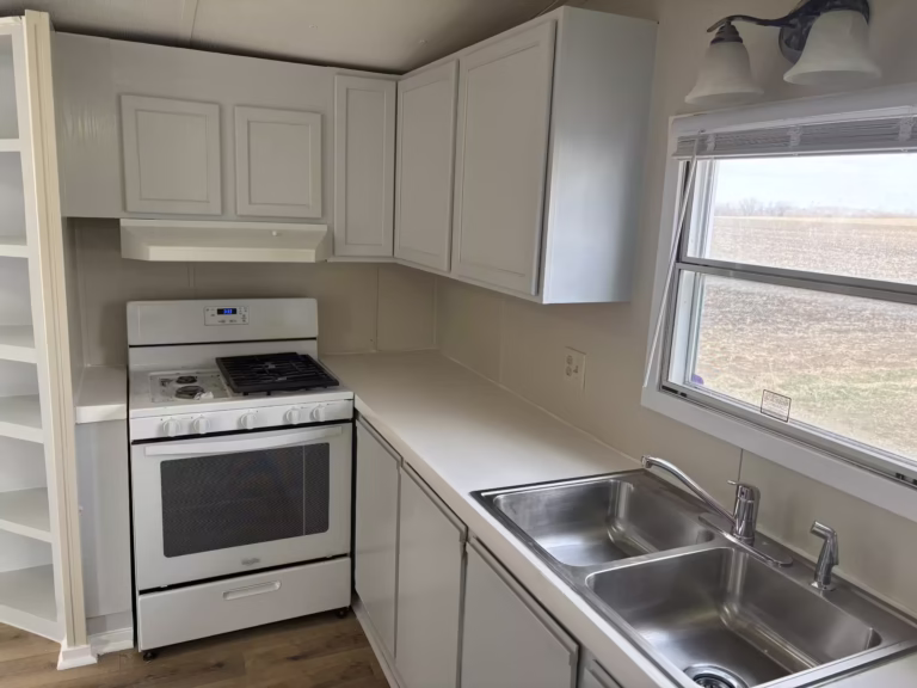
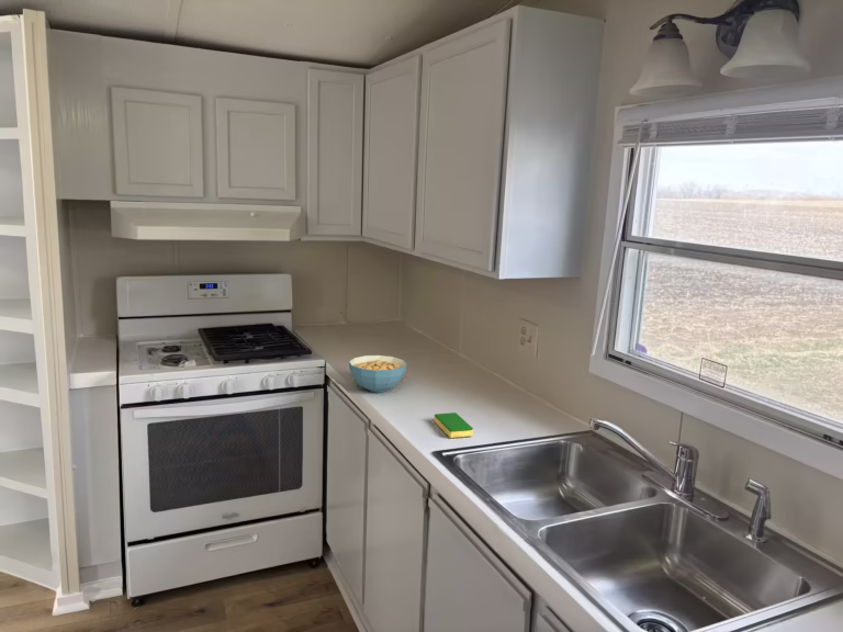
+ cereal bowl [348,354,408,393]
+ dish sponge [434,411,474,439]
